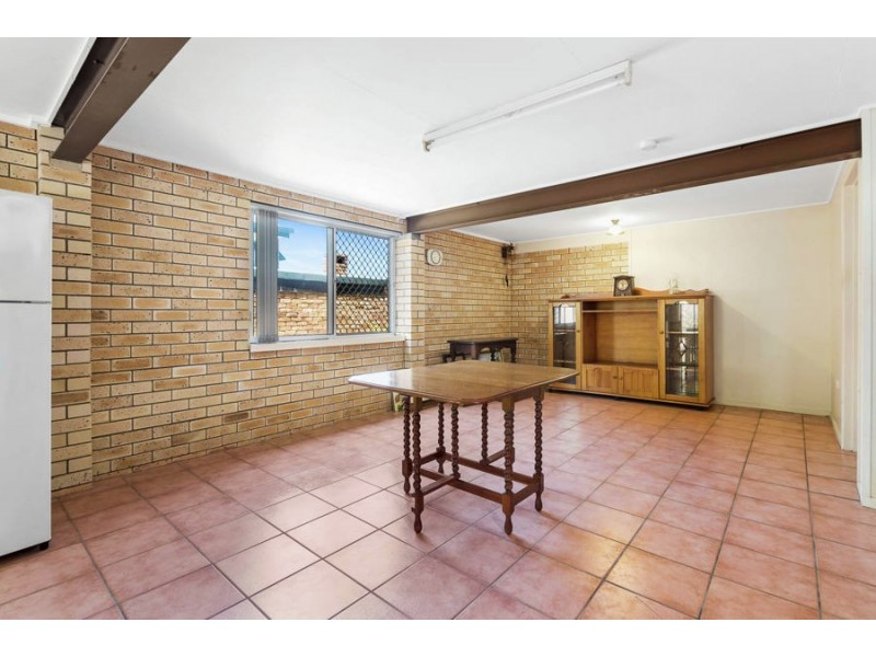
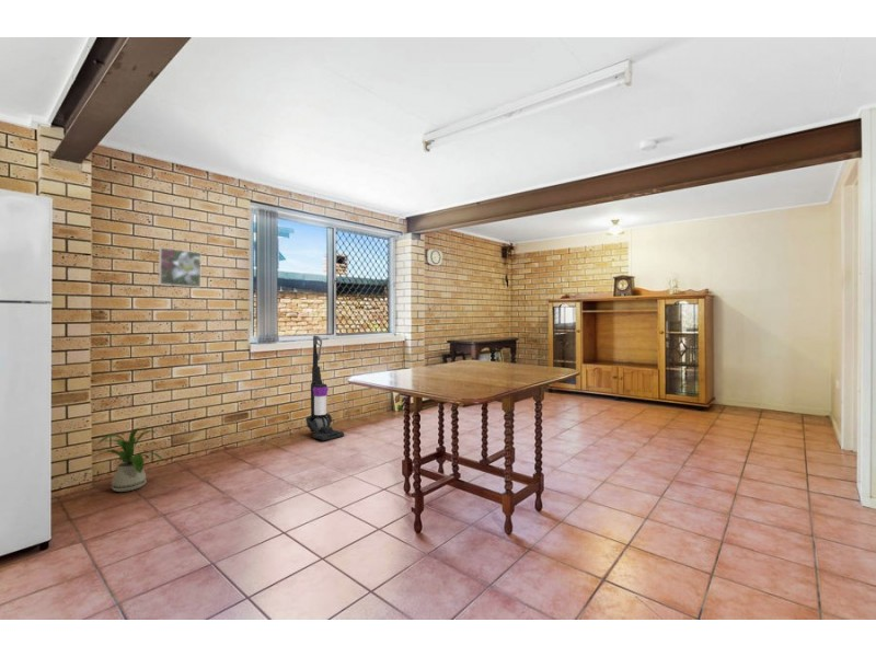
+ vacuum cleaner [304,335,345,441]
+ house plant [92,425,165,493]
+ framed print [158,246,201,288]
